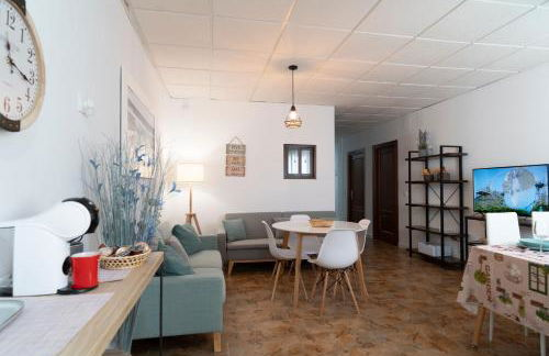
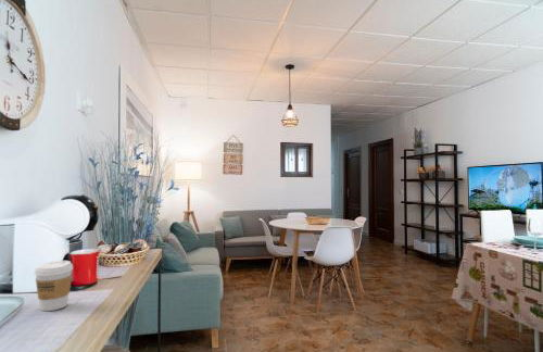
+ coffee cup [34,260,74,312]
